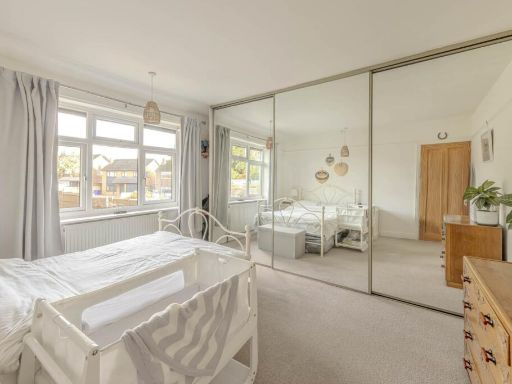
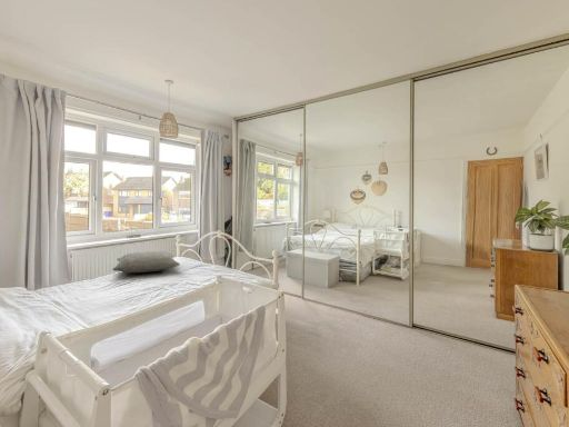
+ pillow [111,250,181,275]
